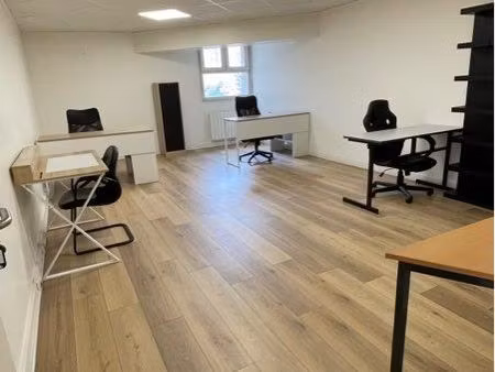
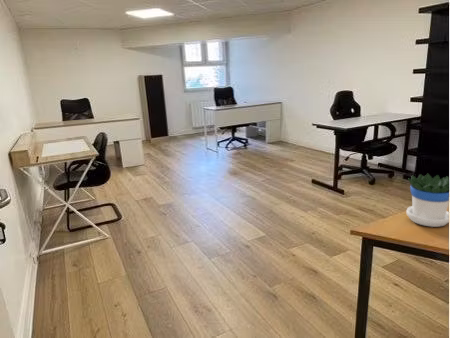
+ flowerpot [405,173,450,228]
